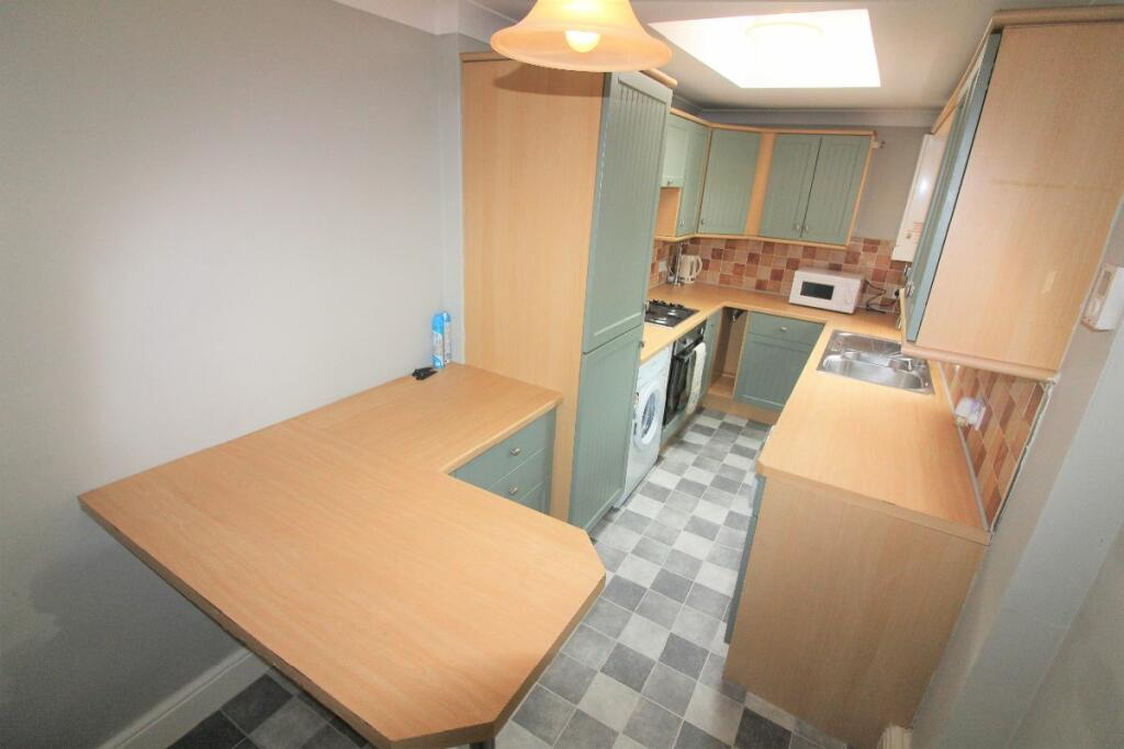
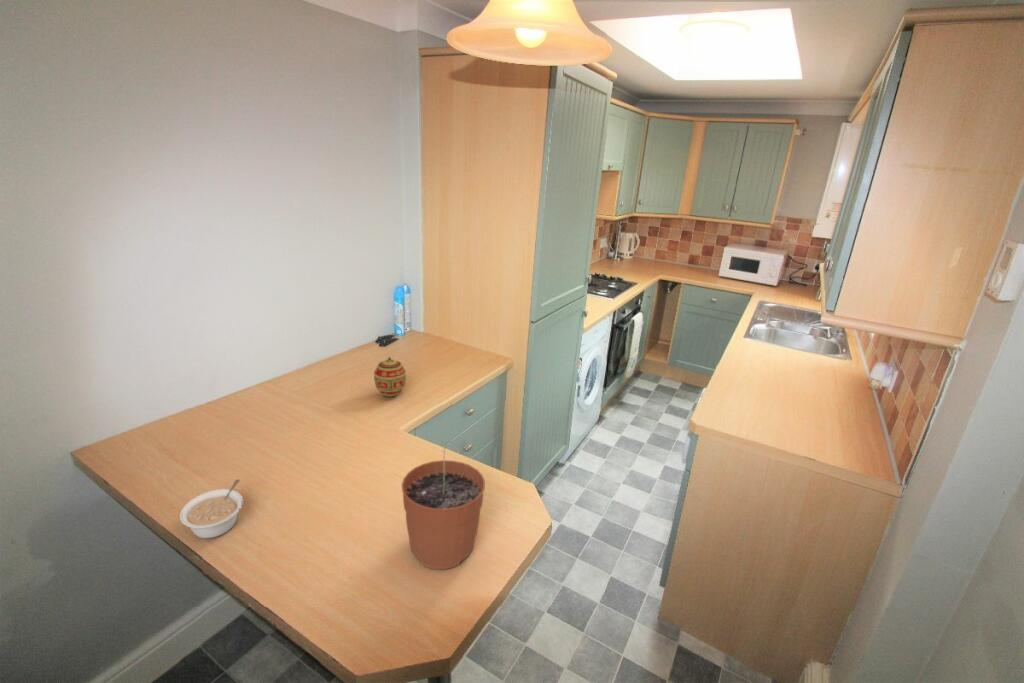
+ legume [179,478,244,539]
+ plant pot [401,439,486,570]
+ decorative egg [373,356,407,398]
